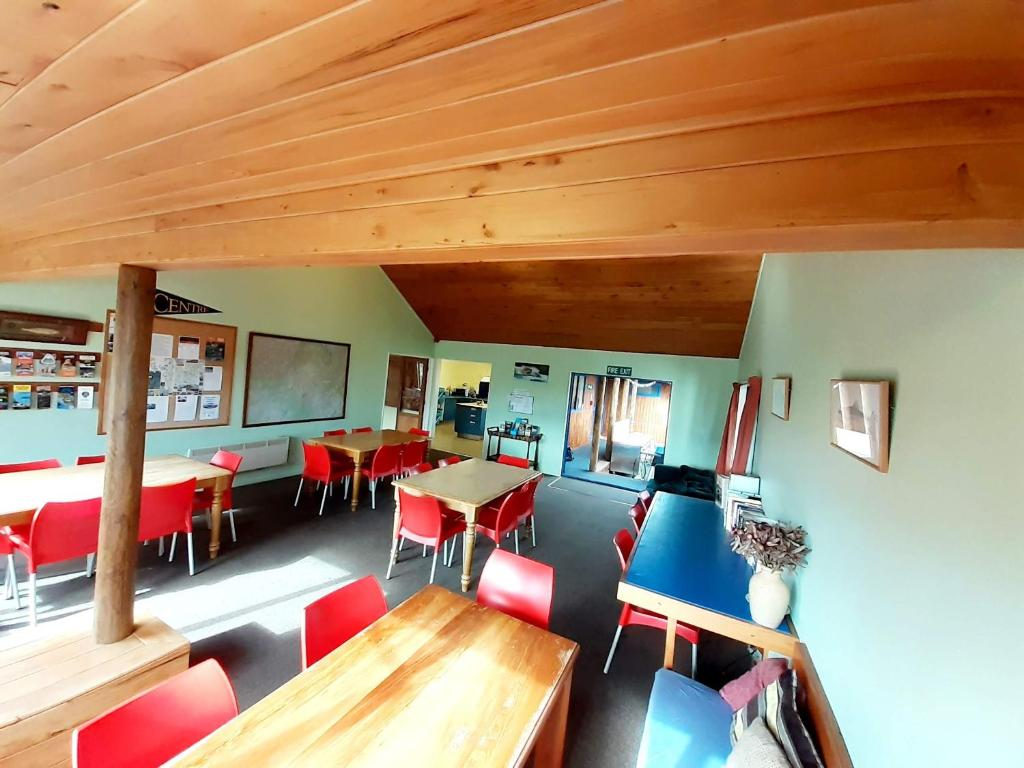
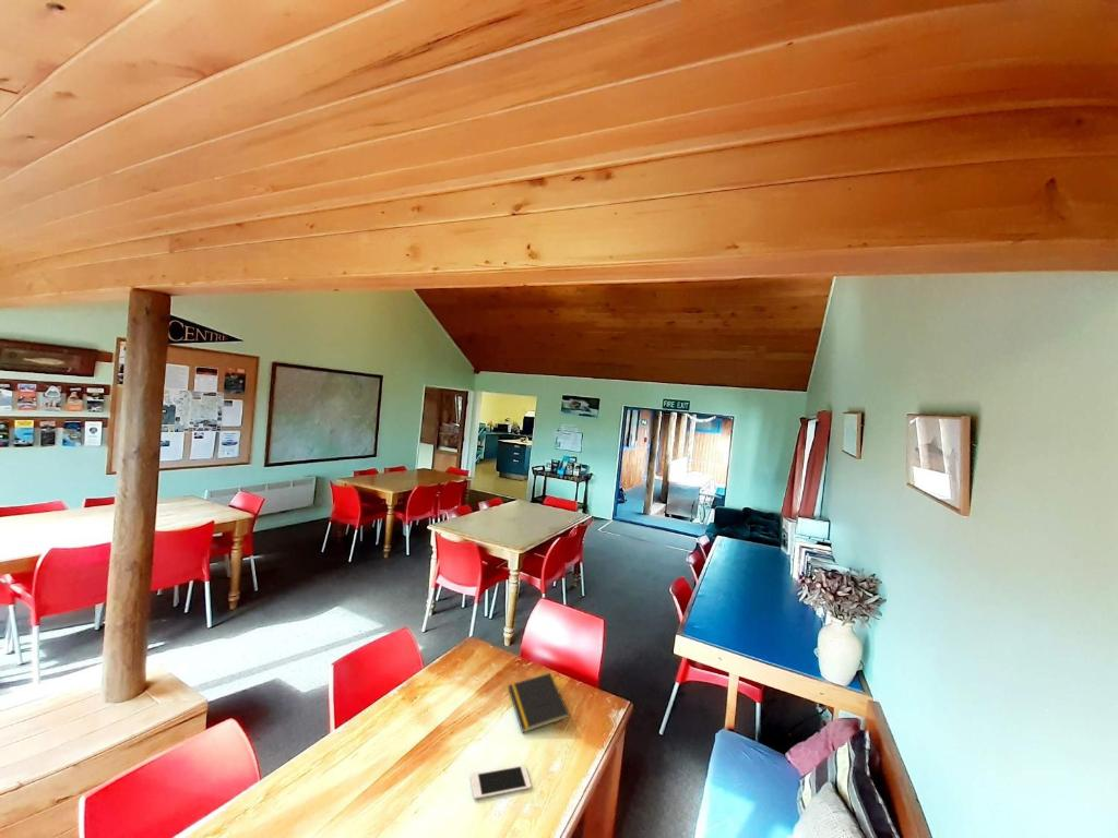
+ notepad [508,672,571,734]
+ cell phone [469,764,533,800]
